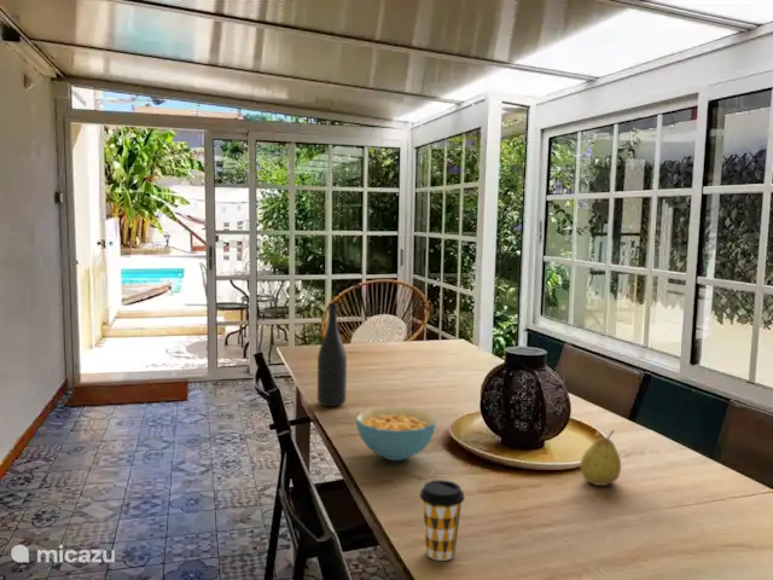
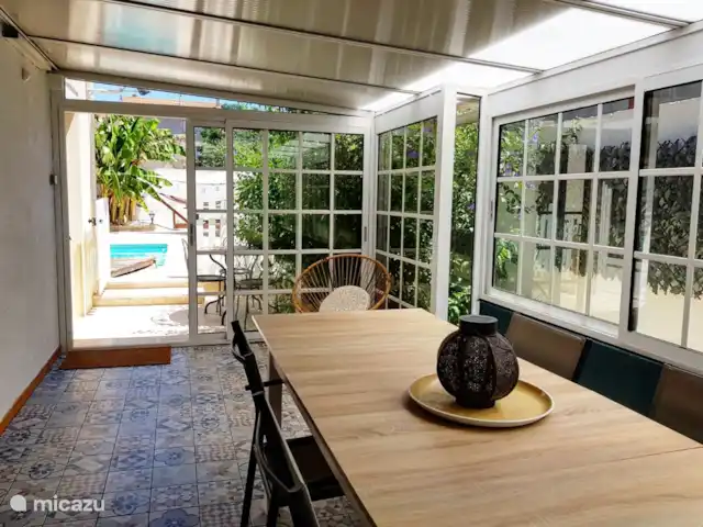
- fruit [580,429,622,487]
- coffee cup [419,478,465,562]
- cereal bowl [355,406,437,462]
- wine bottle [316,302,348,407]
